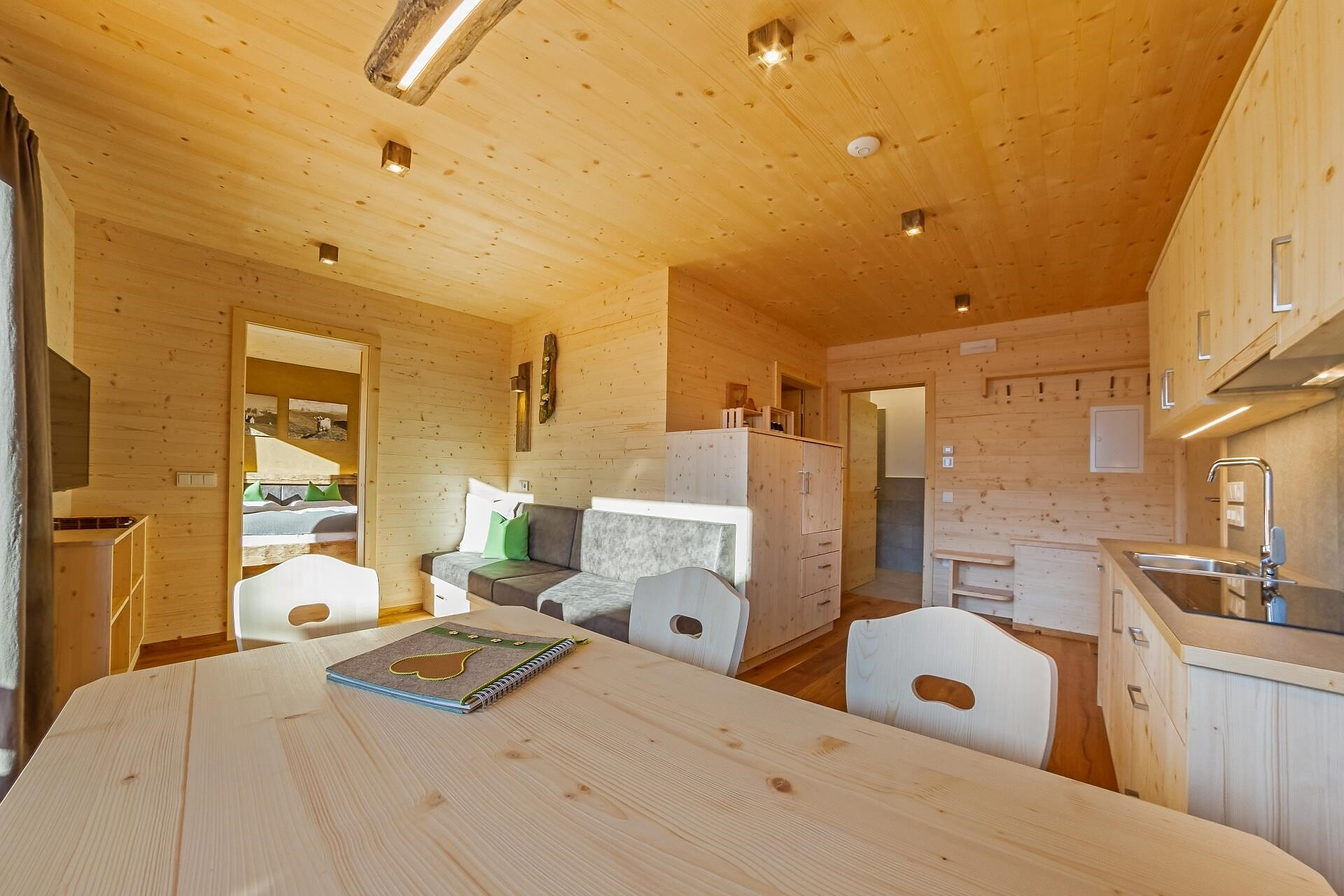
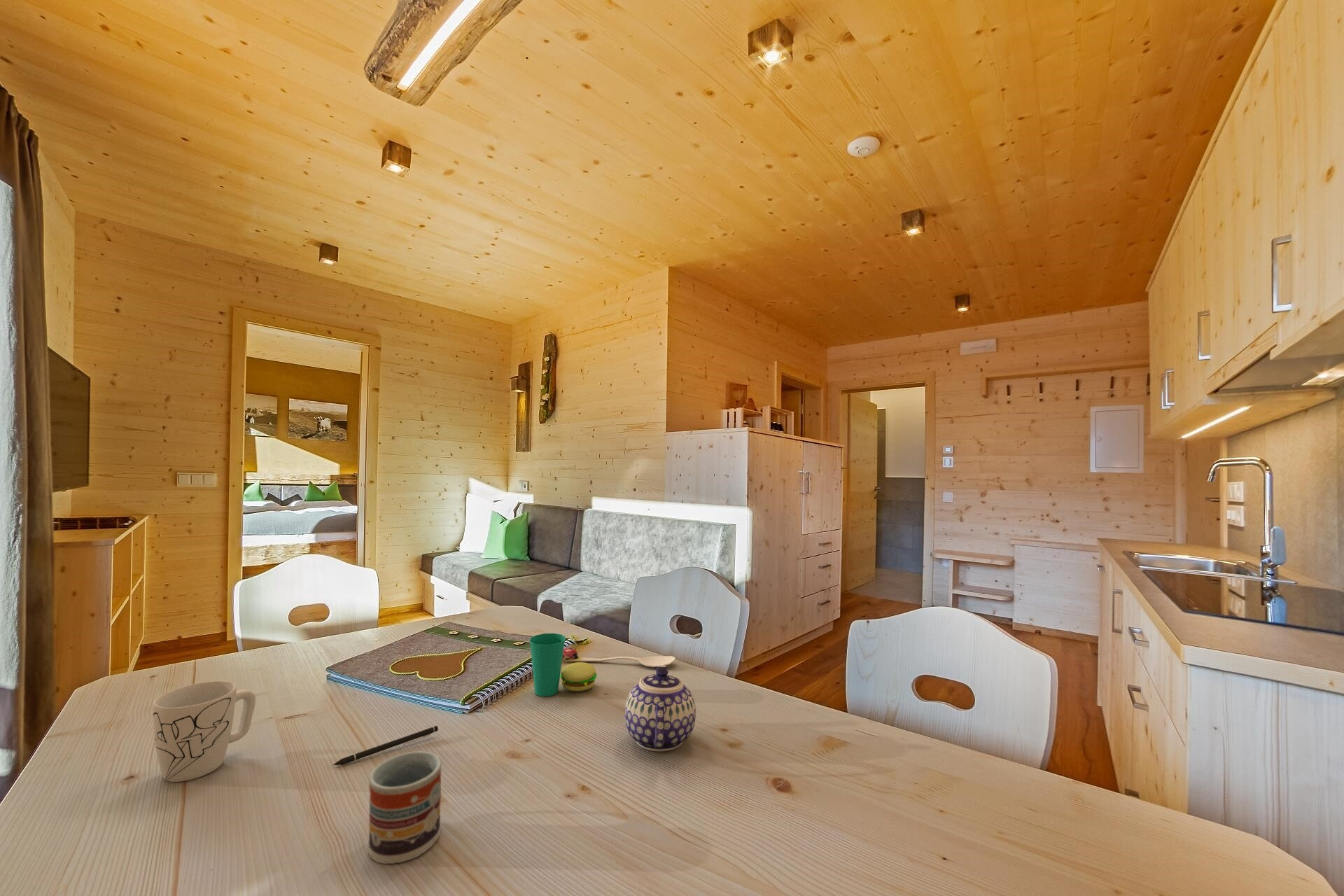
+ cup [529,633,597,697]
+ teapot [624,665,696,752]
+ spoon [563,647,676,668]
+ mug [152,680,256,783]
+ pen [332,725,439,766]
+ cup [367,751,442,865]
